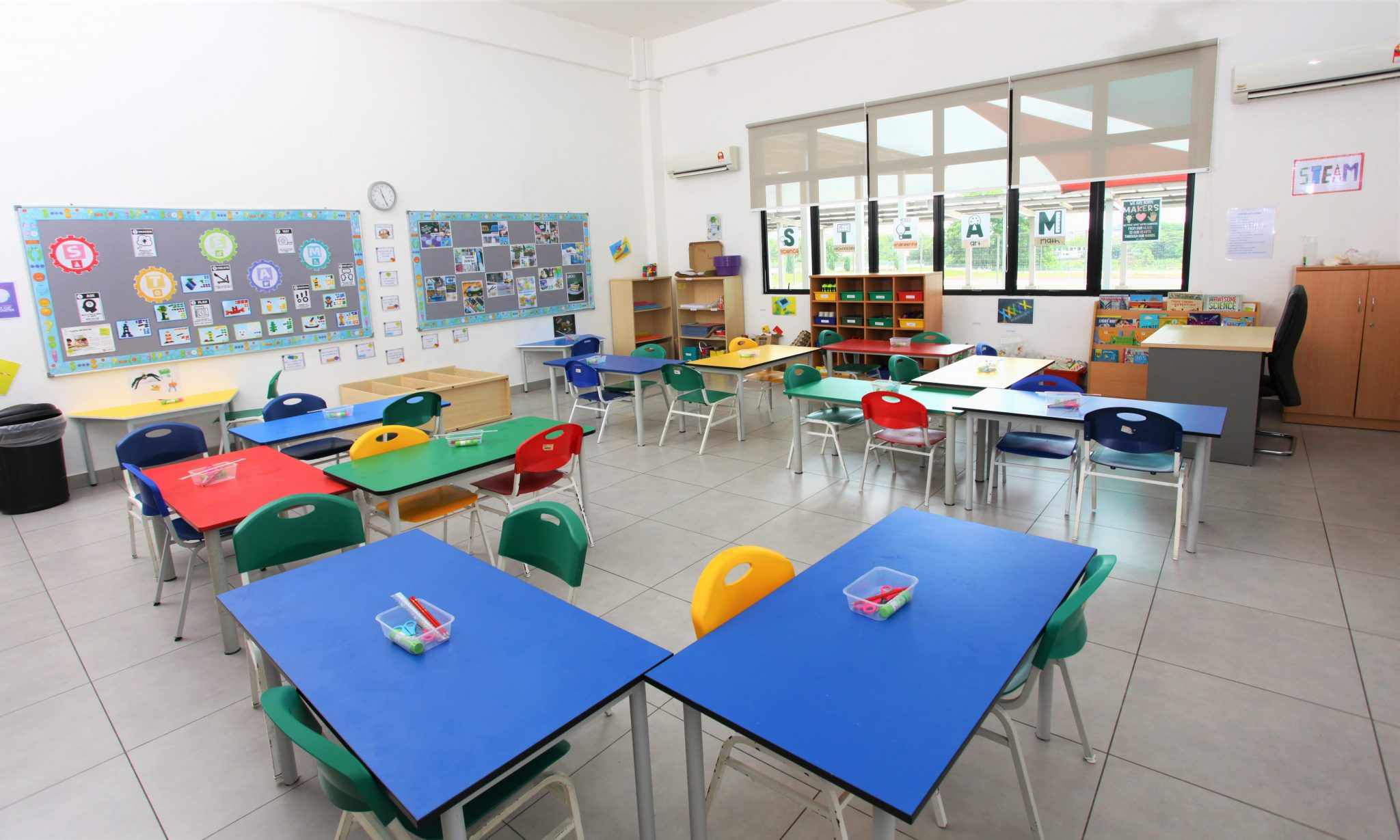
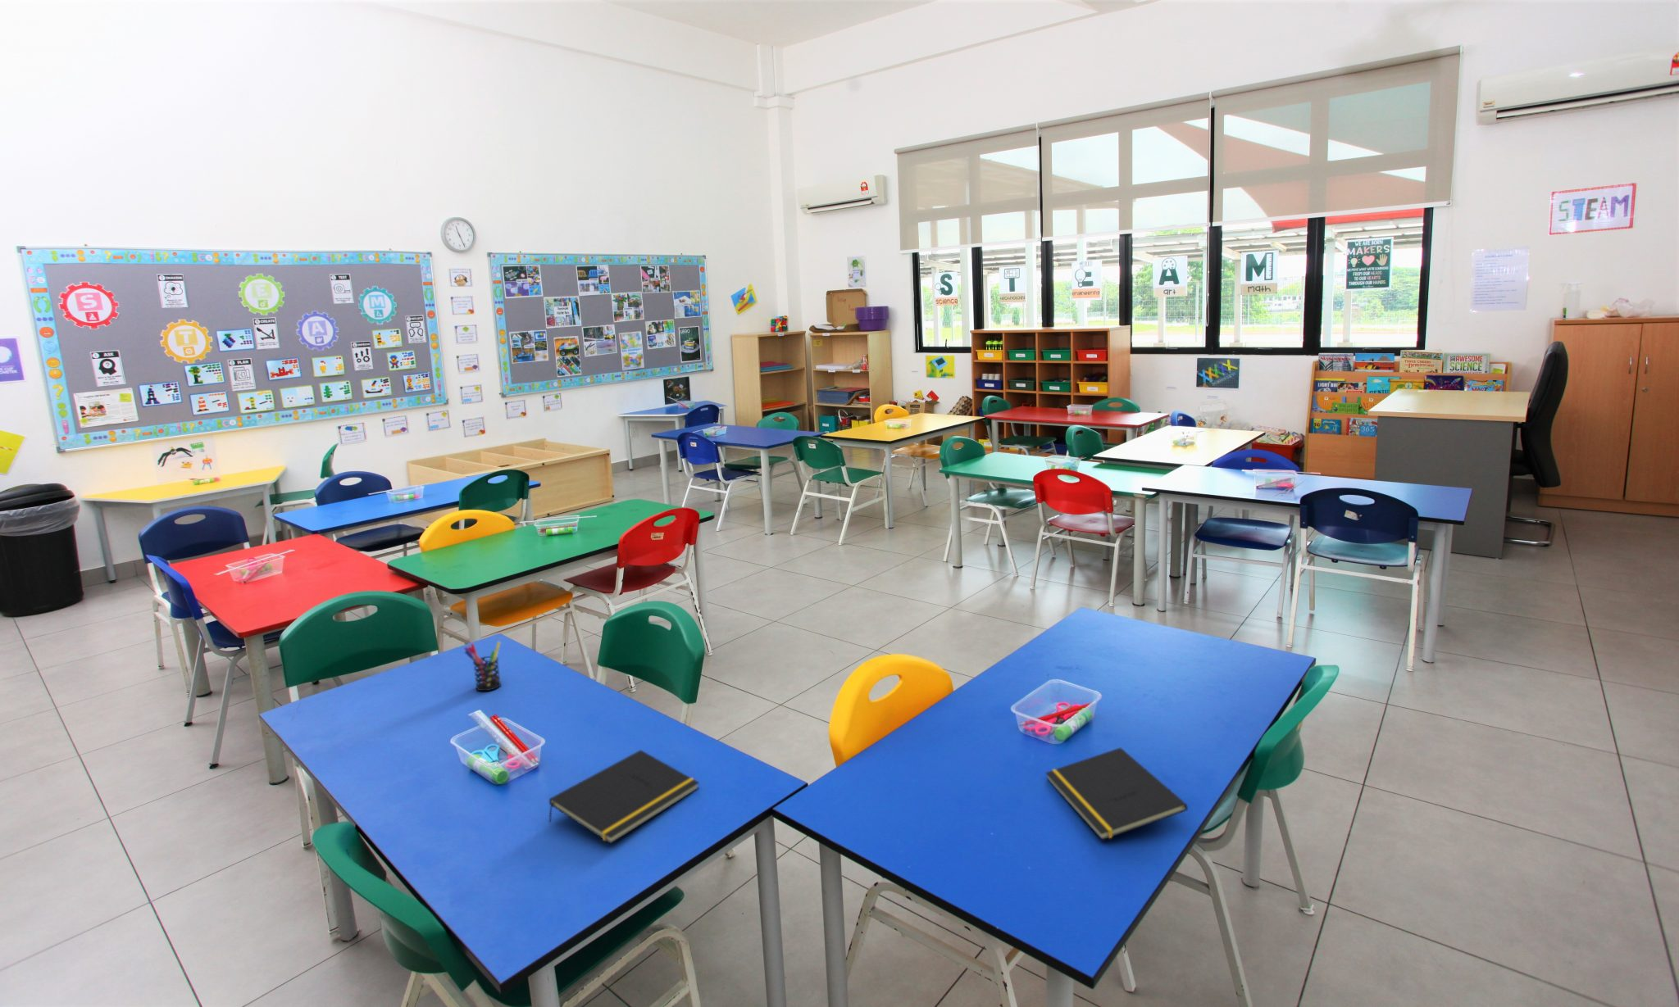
+ notepad [1045,747,1188,842]
+ pen holder [463,640,501,692]
+ notepad [548,749,700,845]
